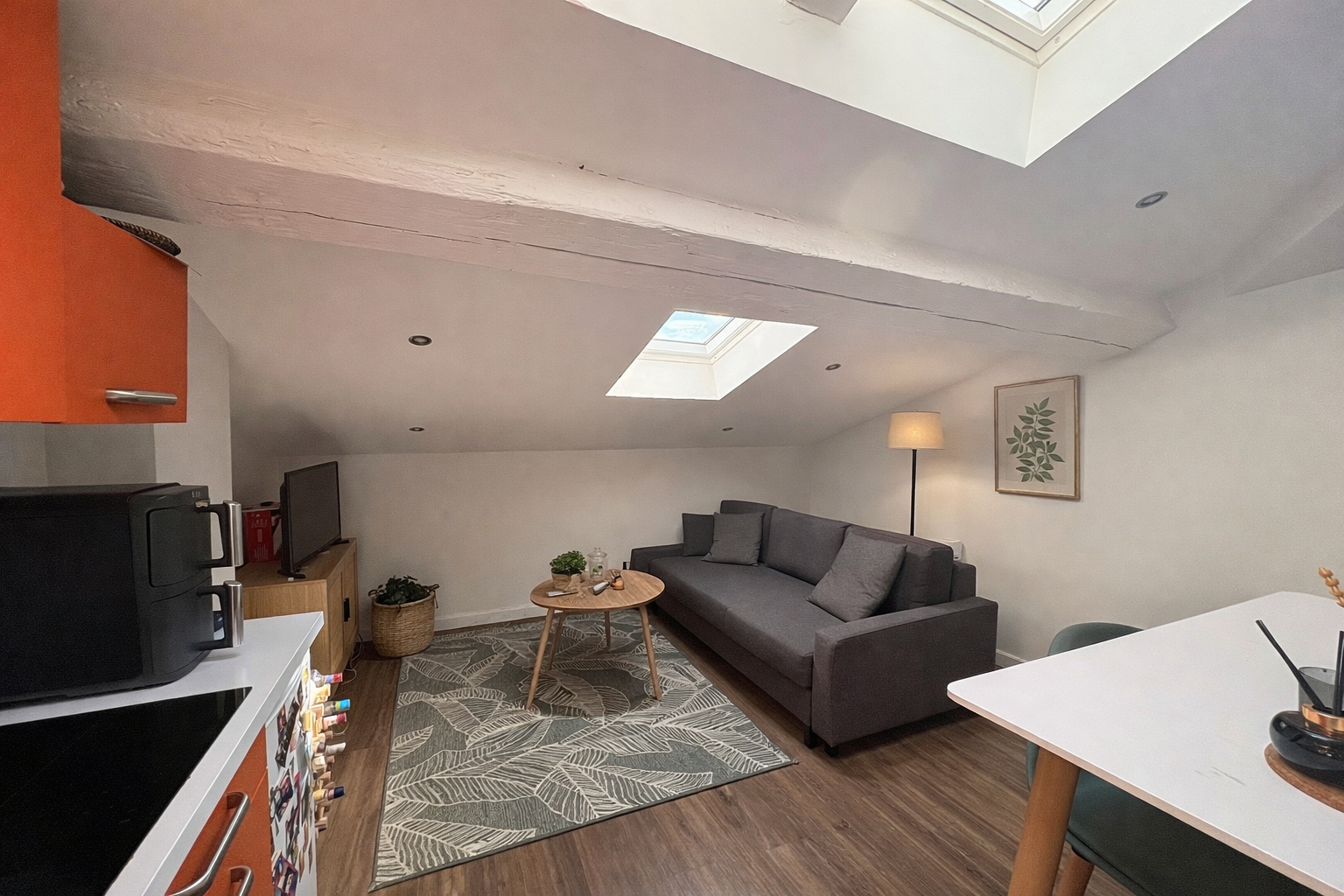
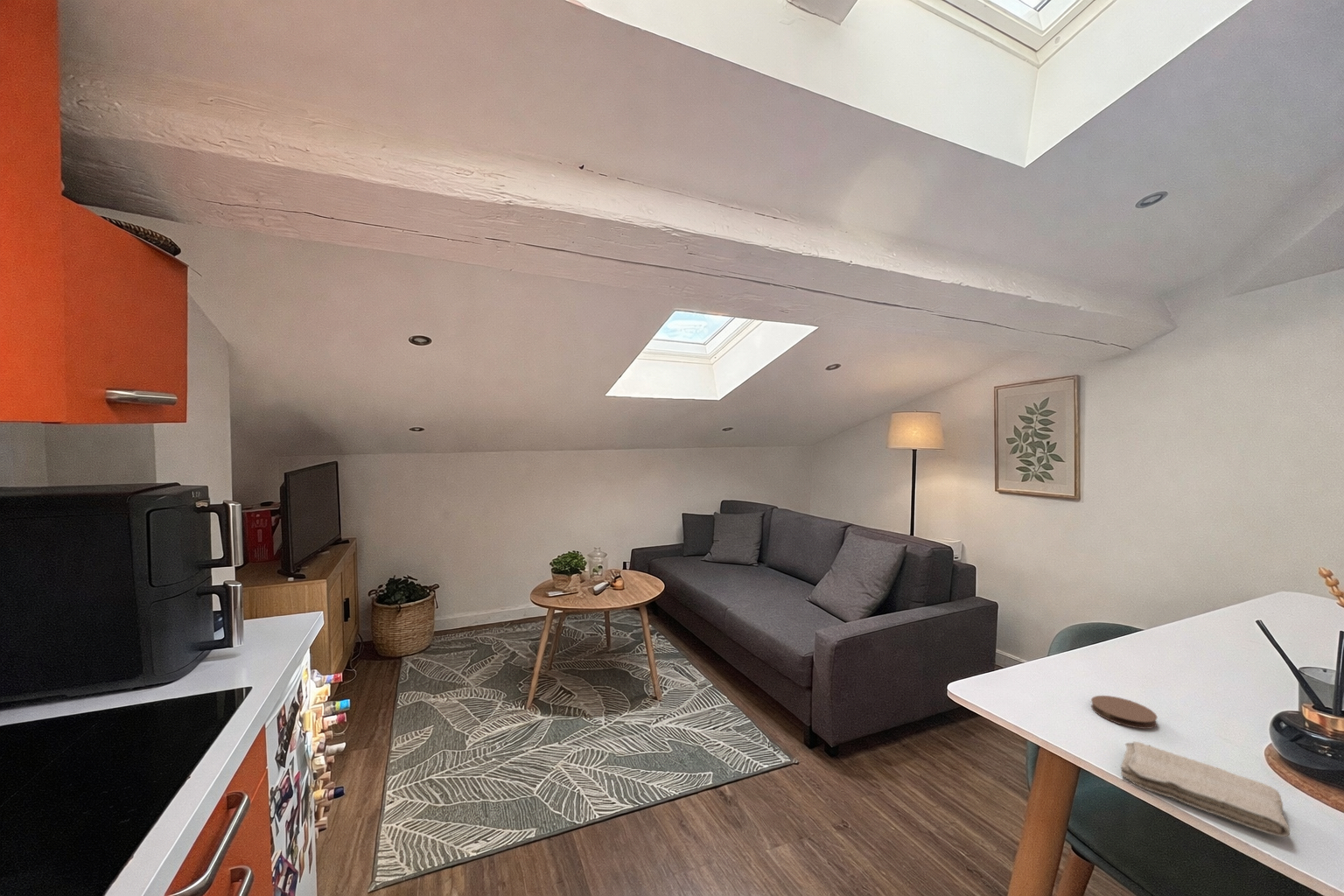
+ coaster [1090,695,1159,730]
+ washcloth [1120,740,1291,837]
